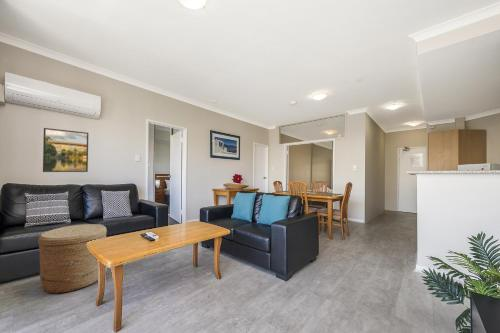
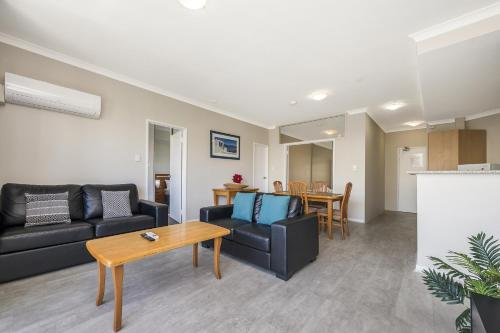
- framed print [42,127,89,173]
- basket [37,223,108,295]
